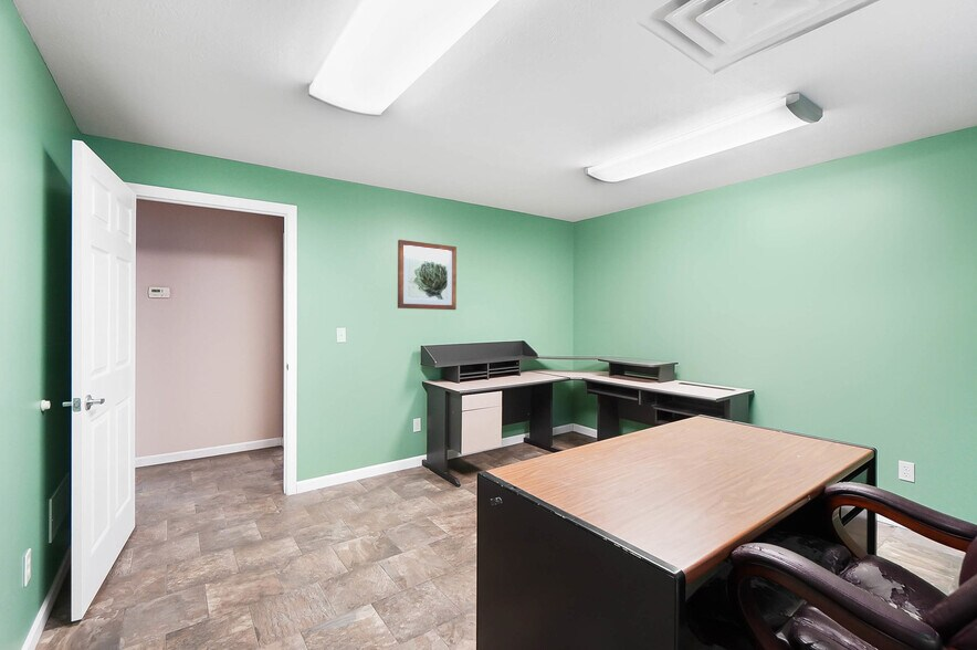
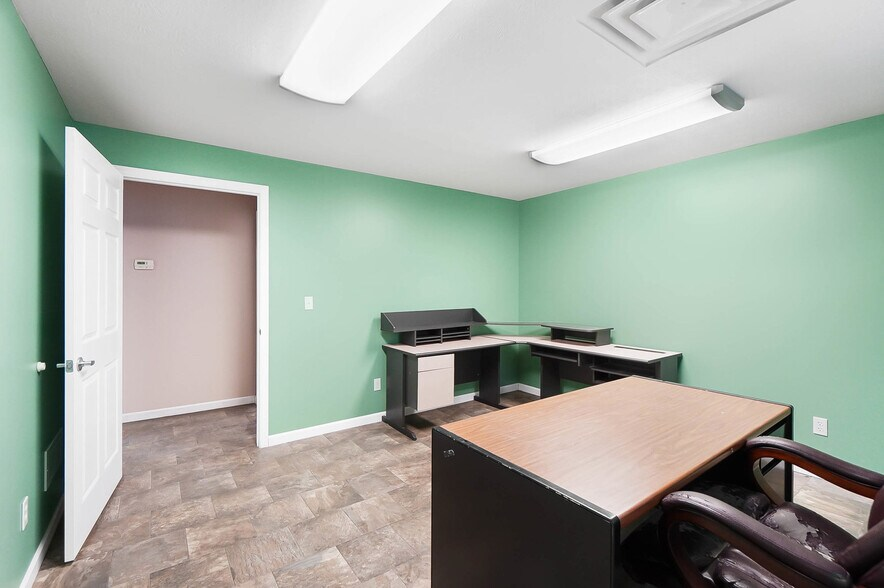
- wall art [397,239,458,311]
